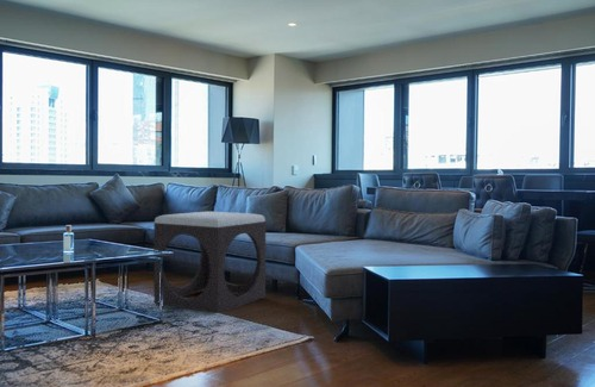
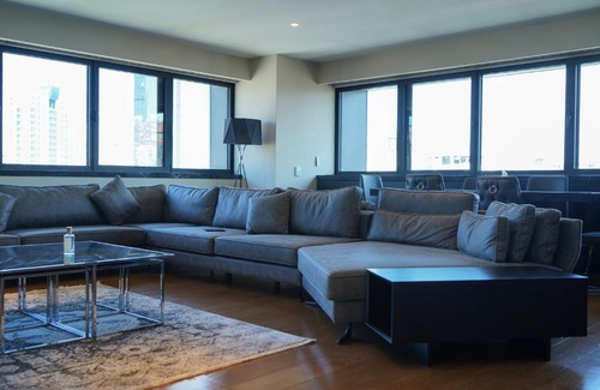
- footstool [154,210,267,314]
